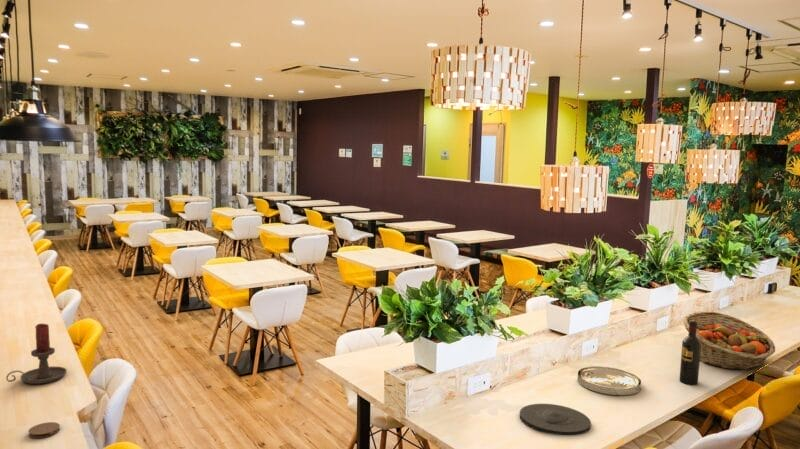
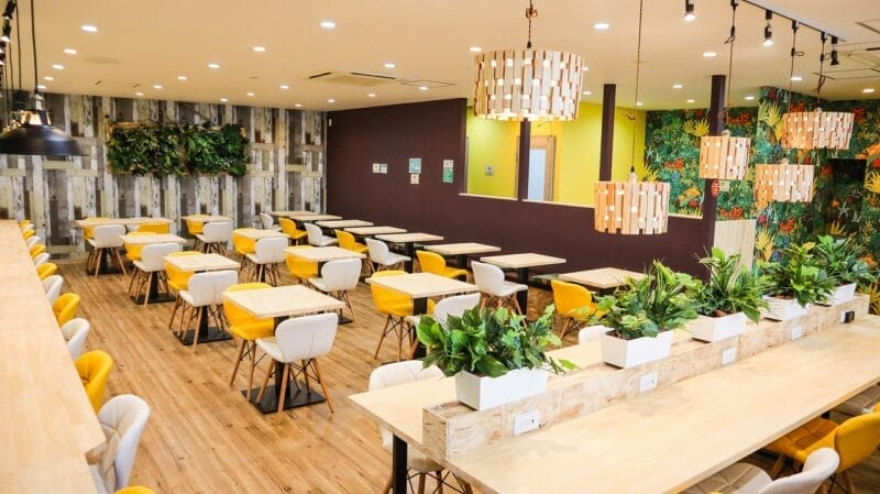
- wine bottle [678,320,701,386]
- plate [519,403,592,436]
- plate [577,365,642,396]
- candle holder [5,323,68,385]
- fruit basket [682,311,776,371]
- coaster [27,421,61,439]
